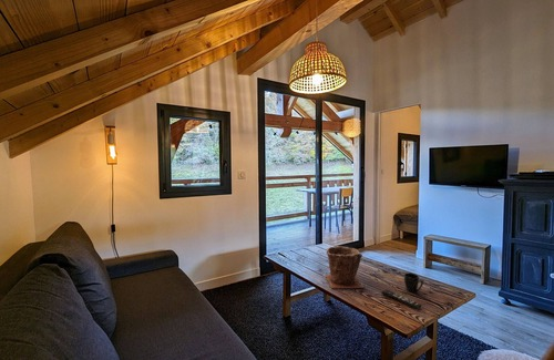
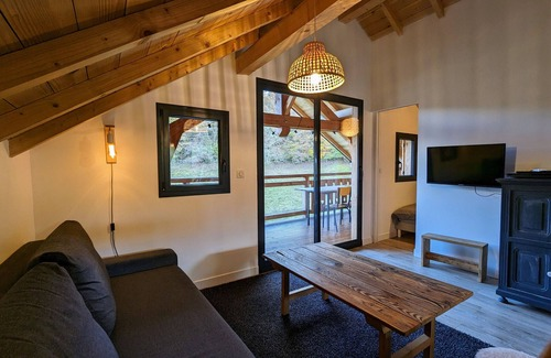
- plant pot [325,245,365,289]
- mug [403,272,424,294]
- remote control [380,289,422,310]
